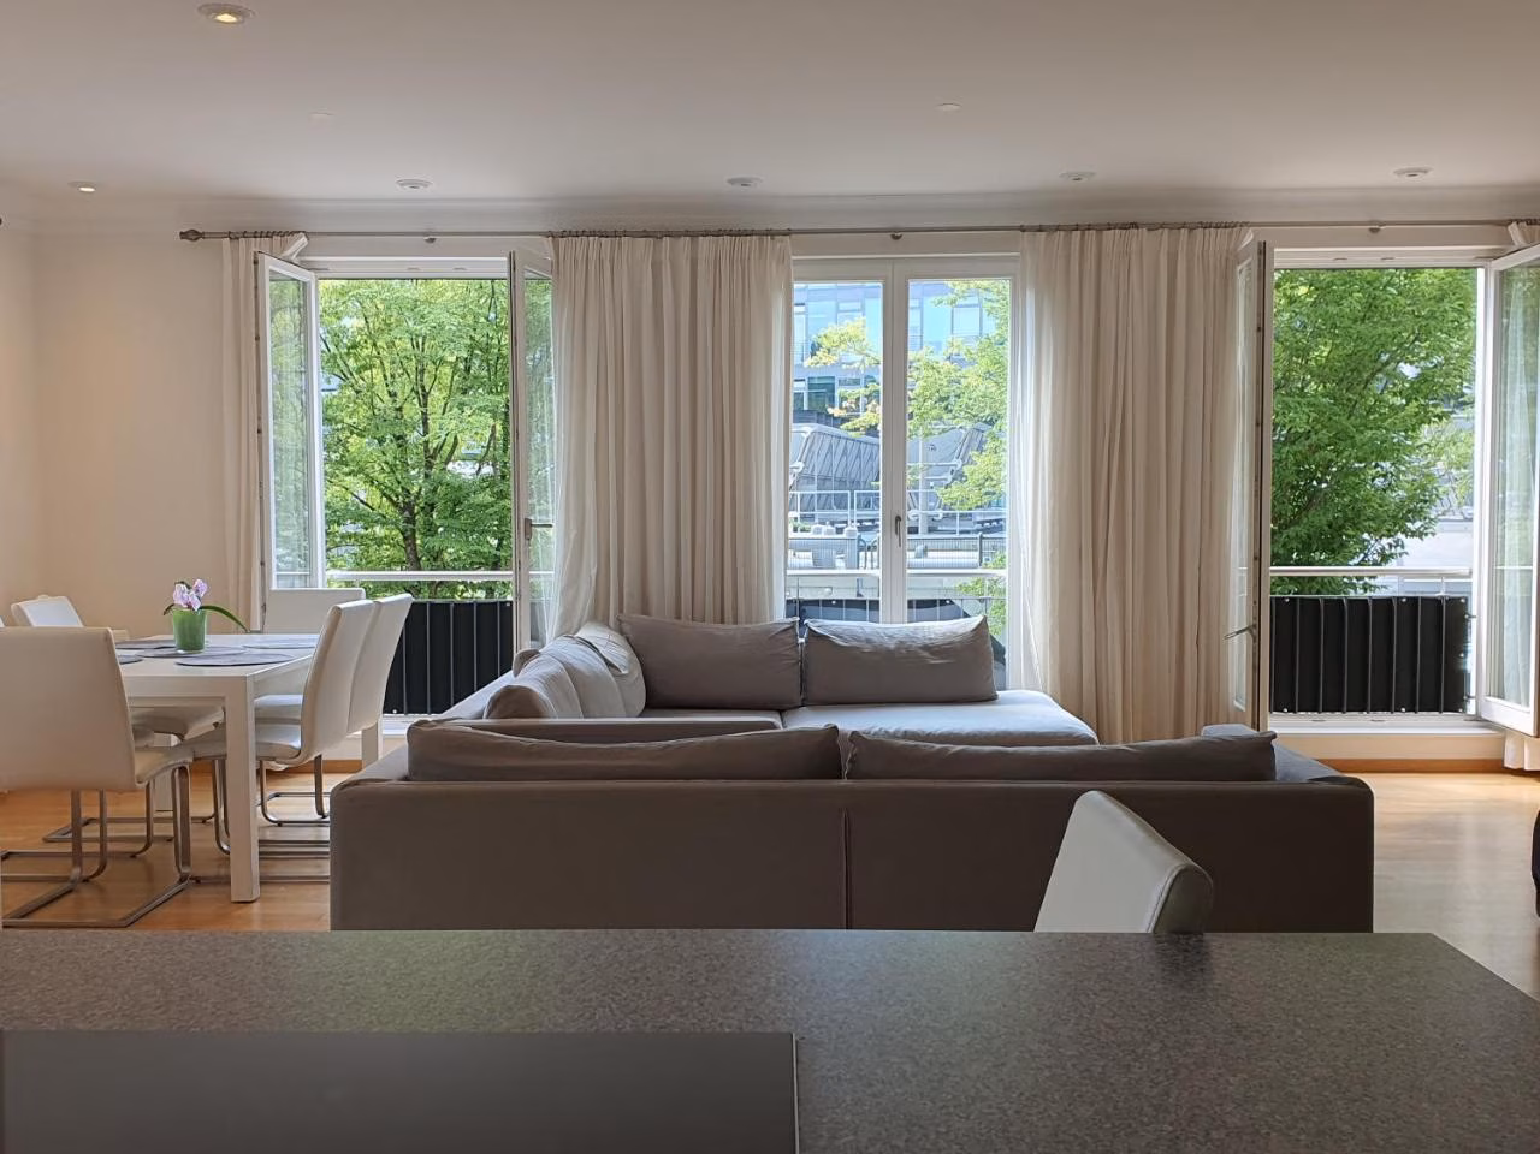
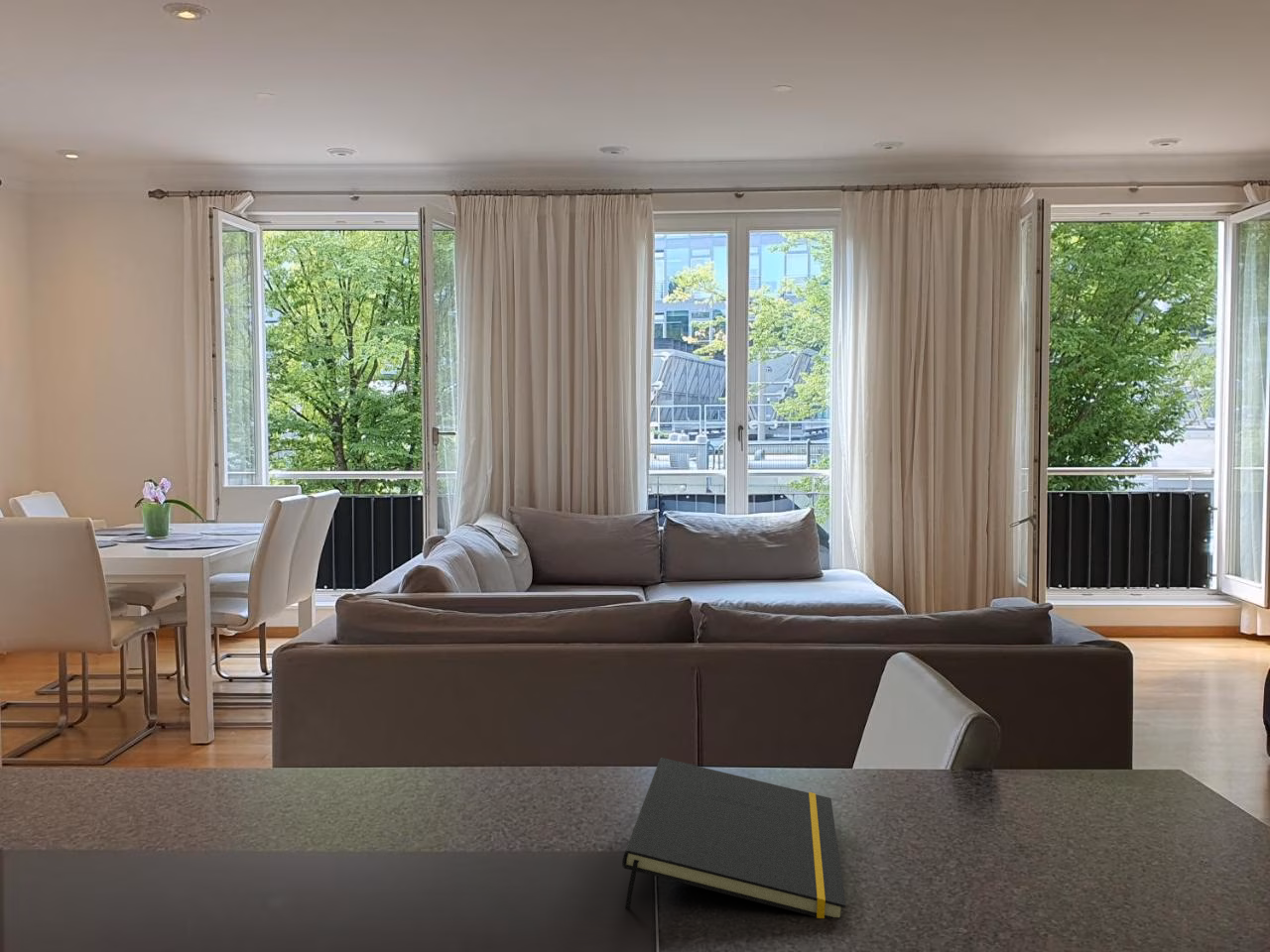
+ notepad [621,757,847,919]
